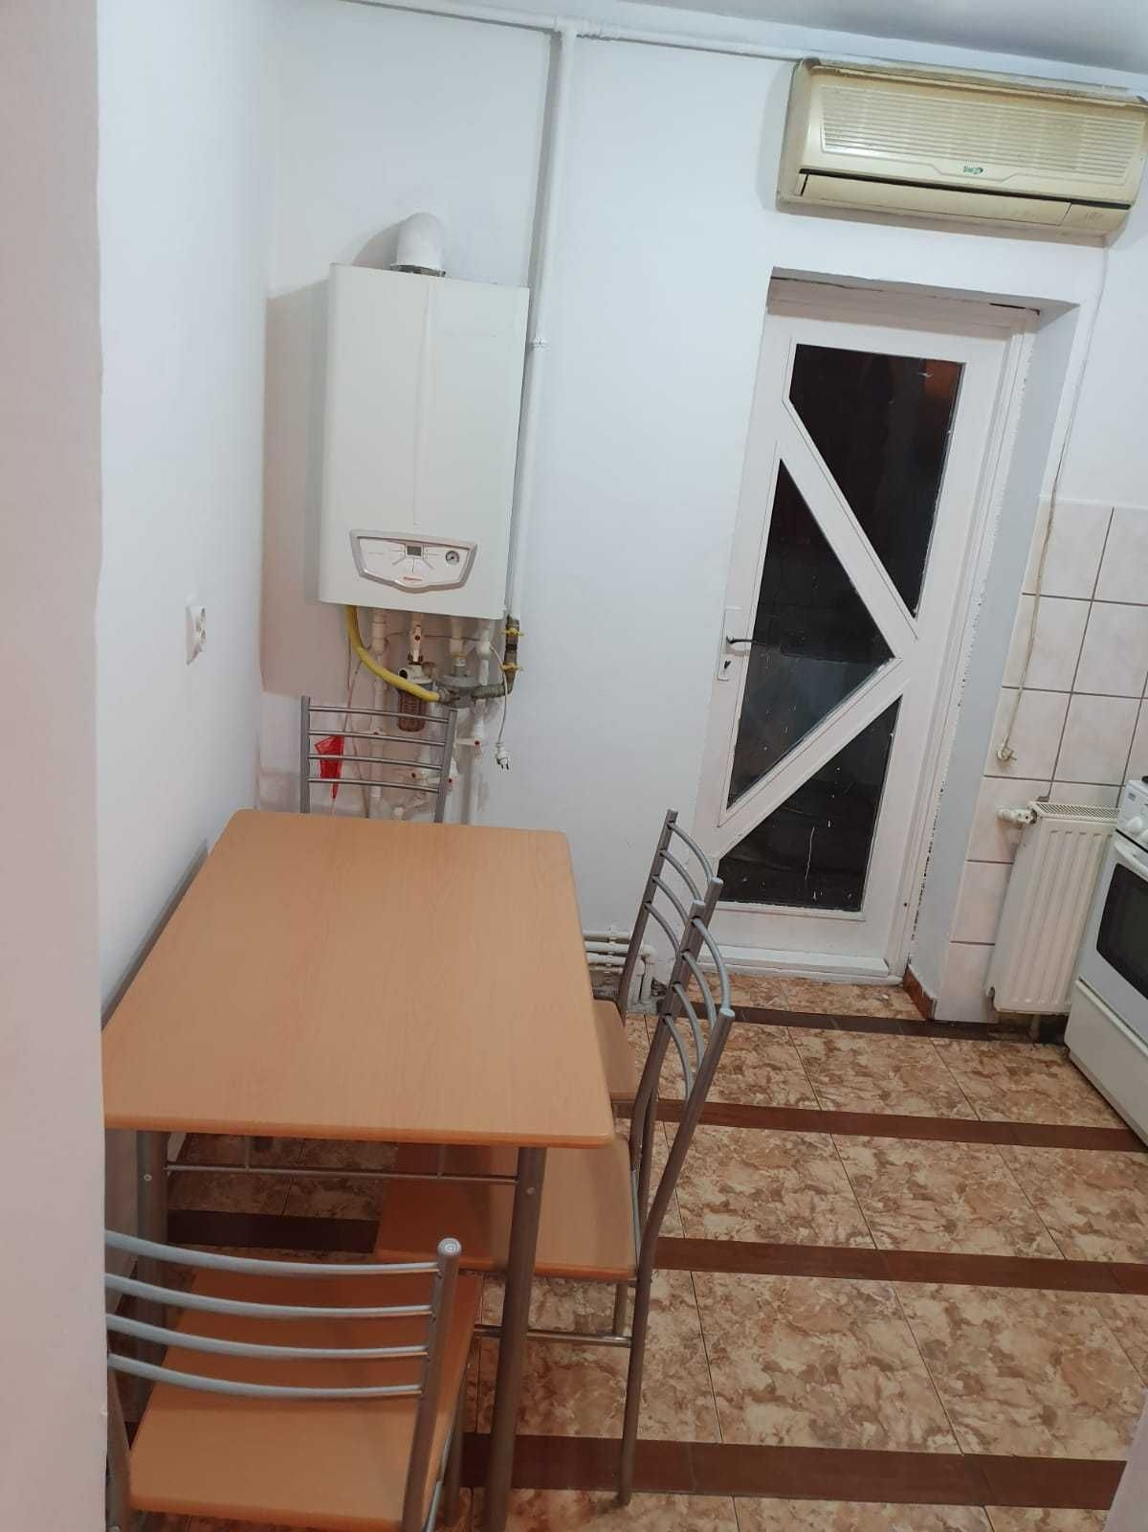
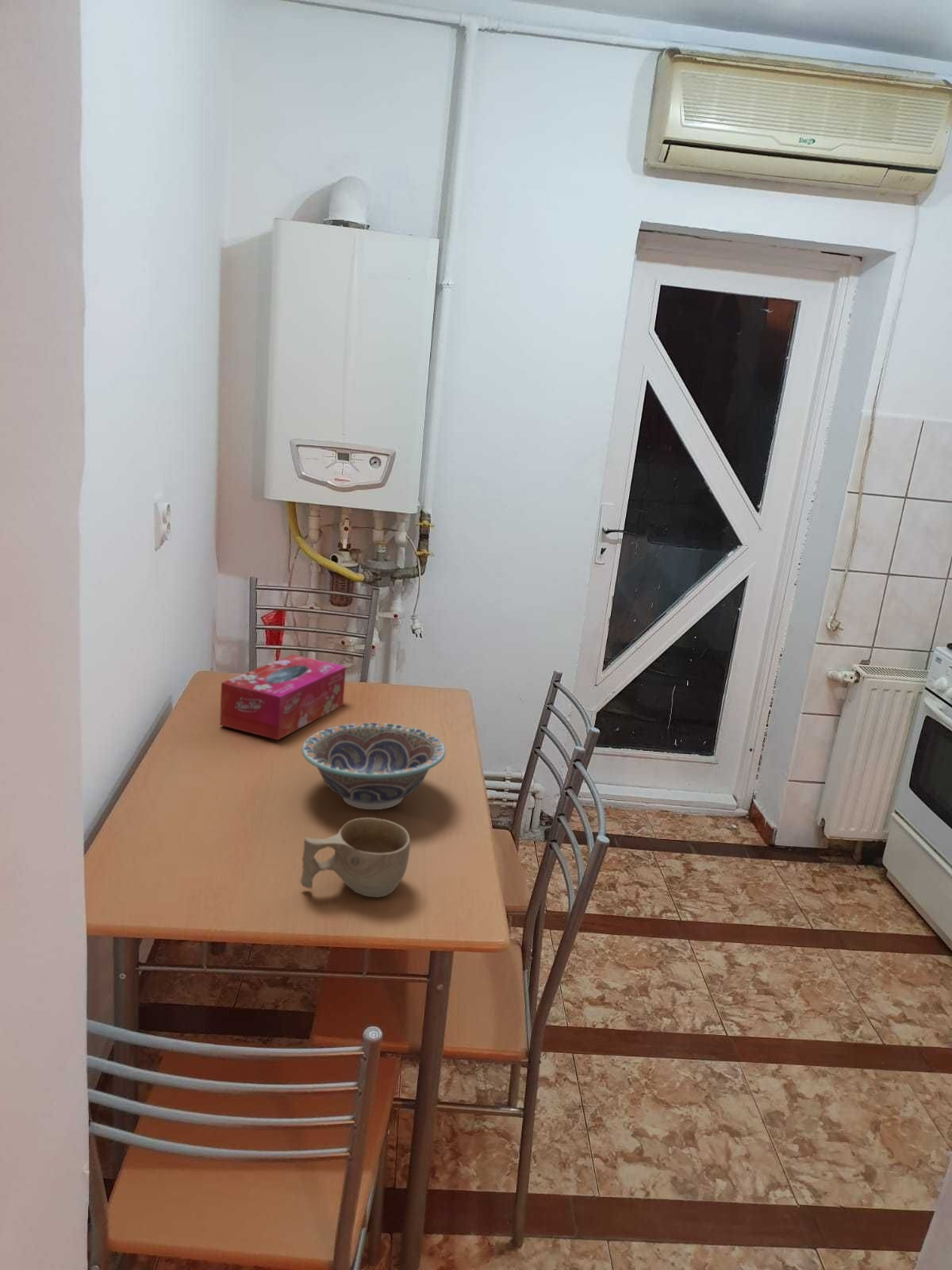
+ decorative bowl [301,722,447,810]
+ cup [300,817,411,898]
+ tissue box [219,654,347,741]
